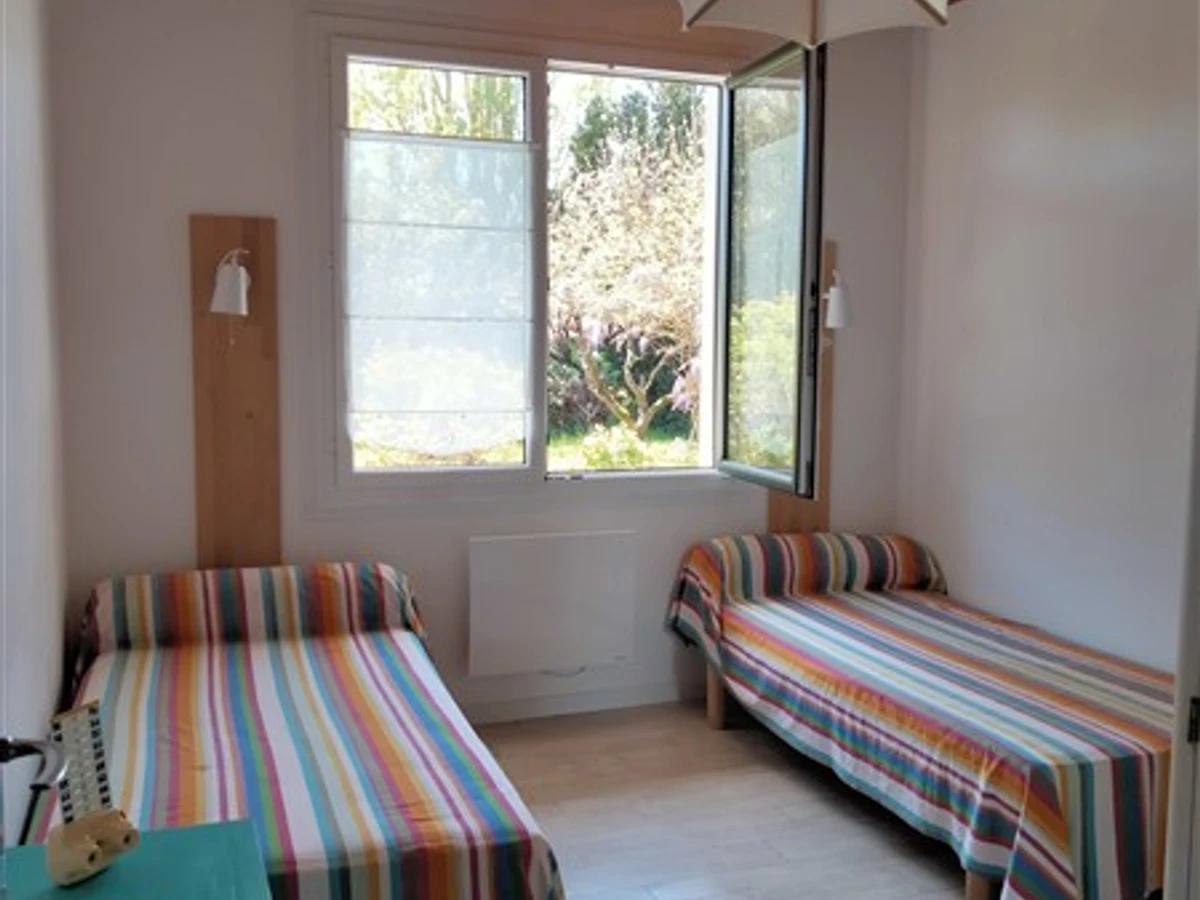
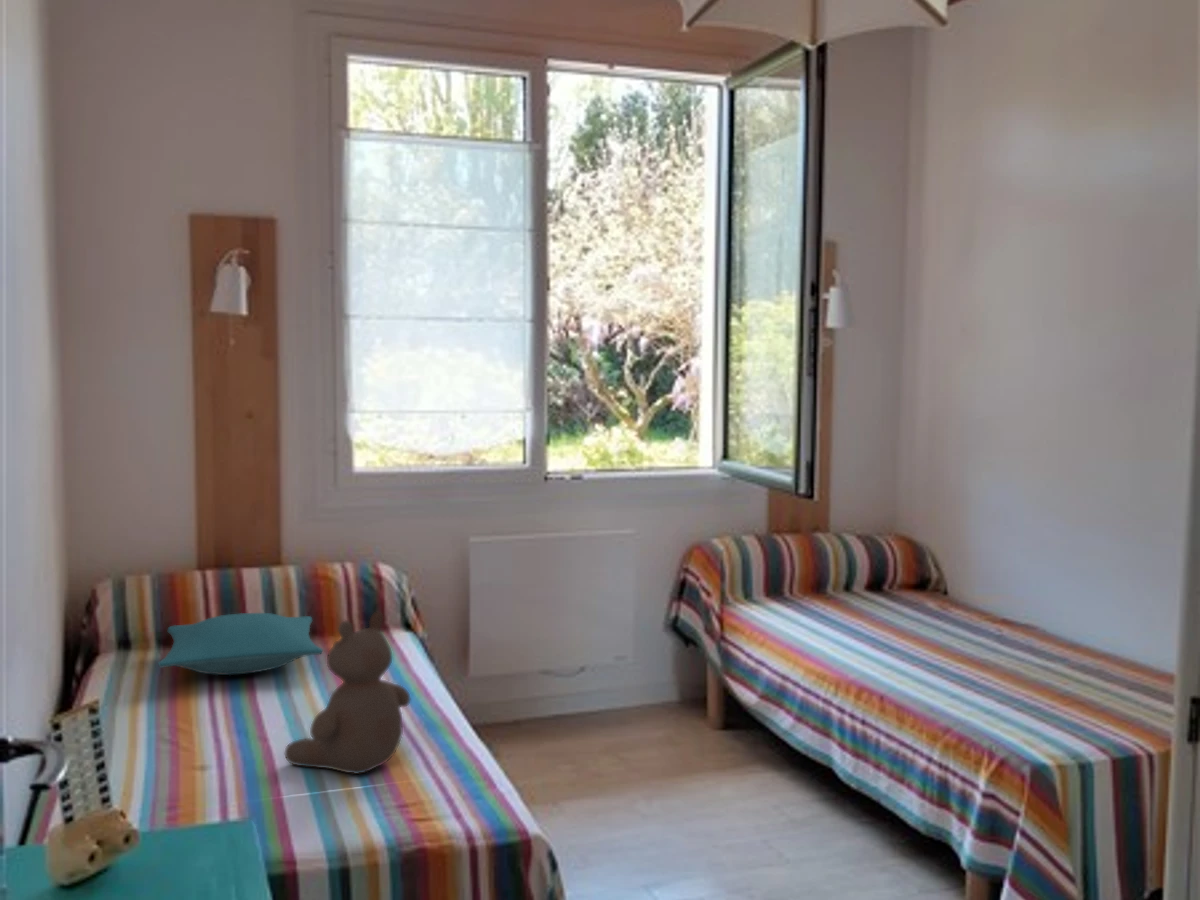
+ pillow [157,612,324,676]
+ bear [284,611,411,775]
